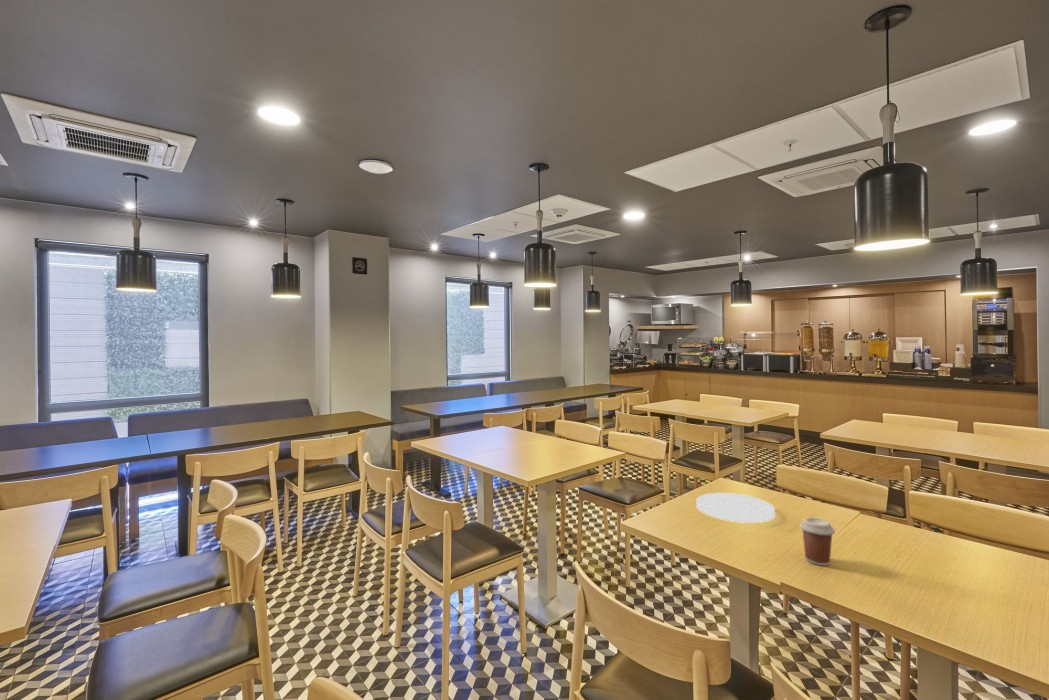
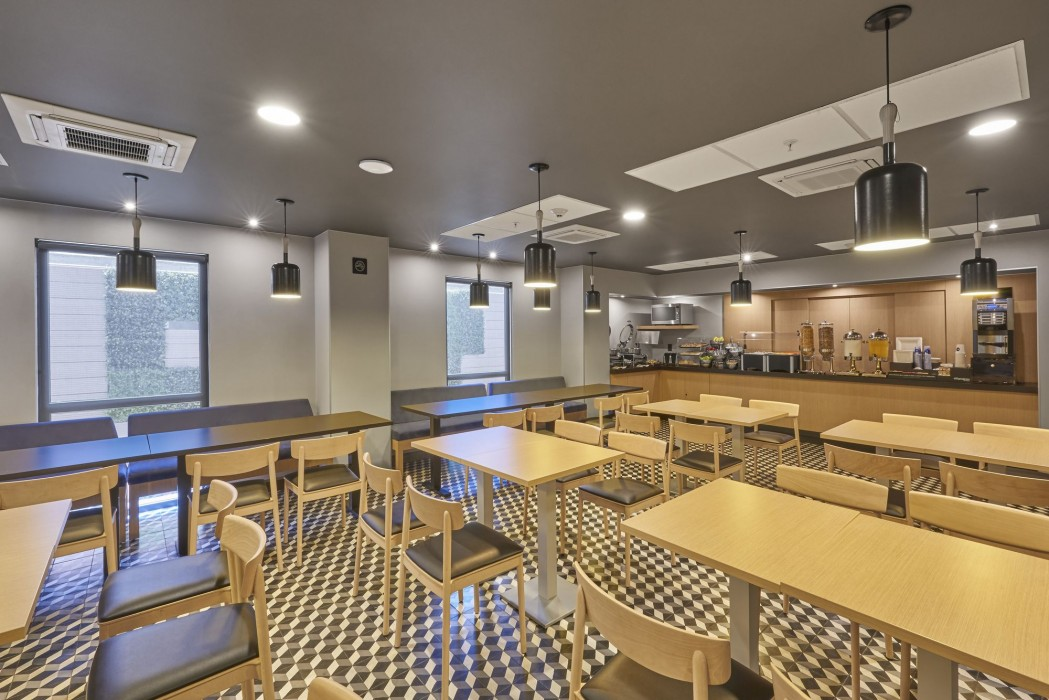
- coffee cup [799,516,836,566]
- plate [695,492,776,524]
